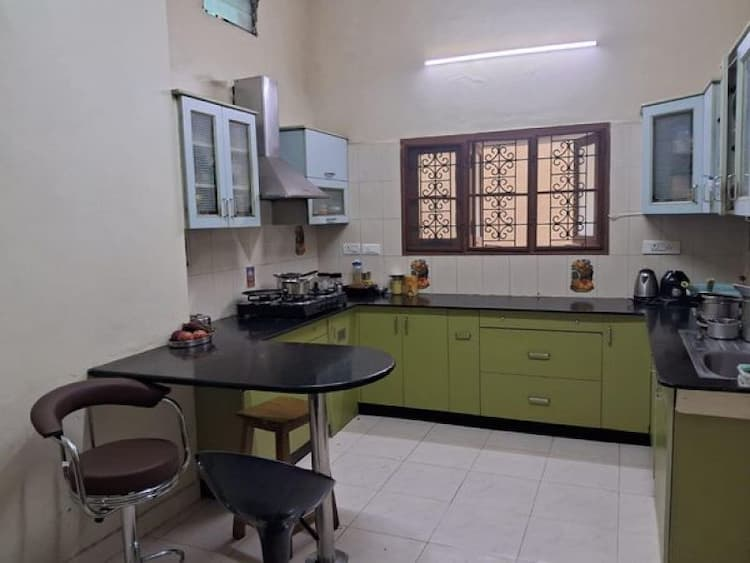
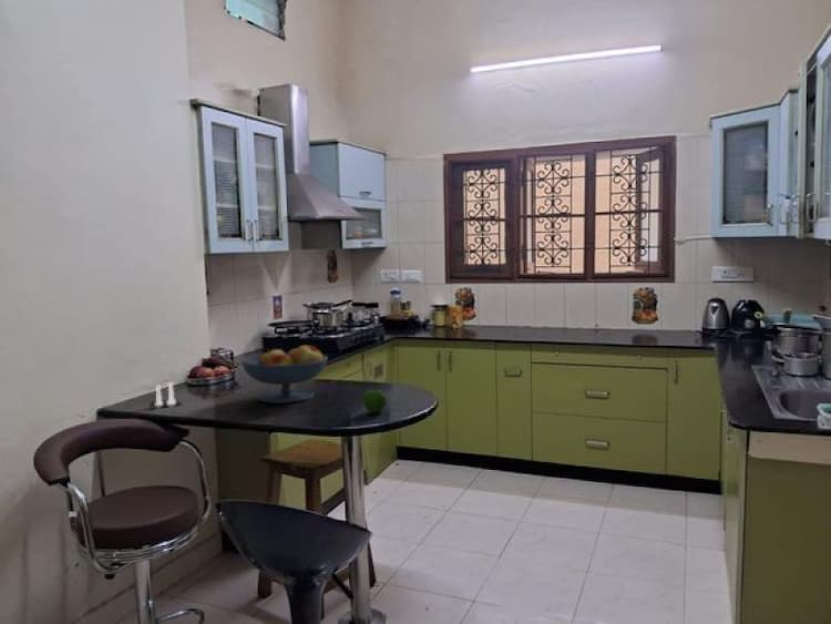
+ salt and pepper shaker set [148,381,184,409]
+ fruit bowl [240,344,329,405]
+ apple [361,389,388,415]
